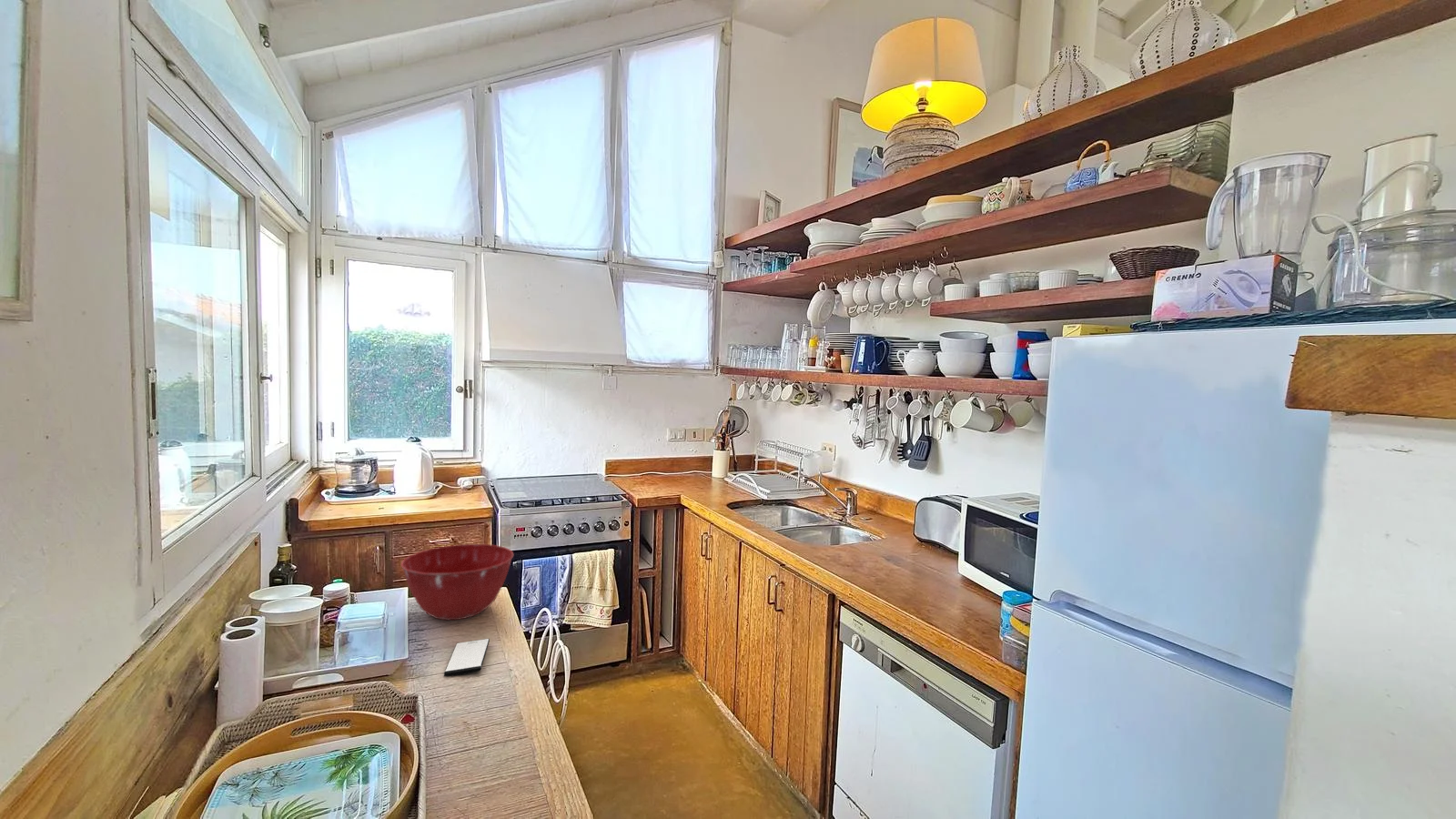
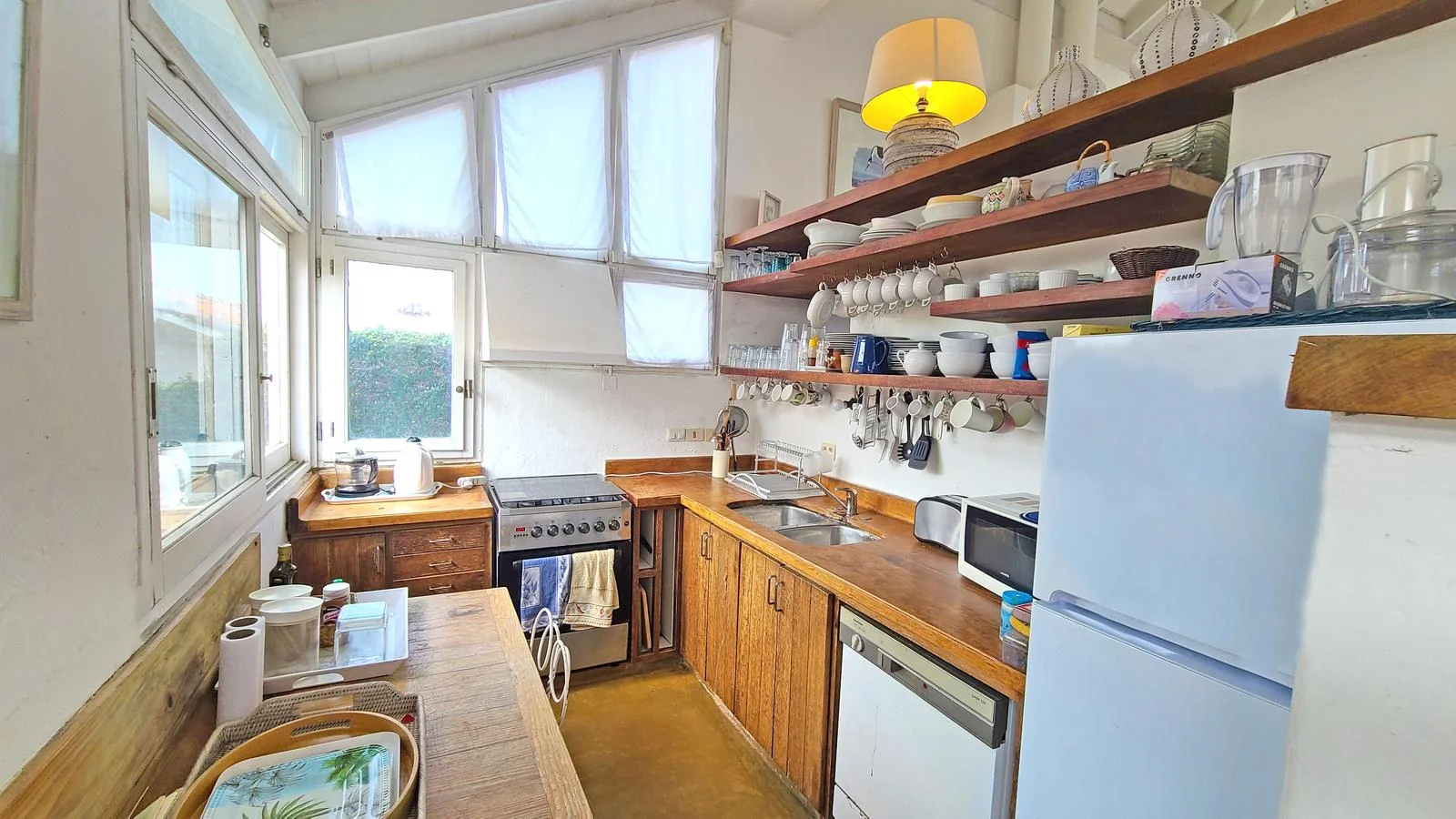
- smartphone [443,638,490,677]
- mixing bowl [400,543,514,621]
